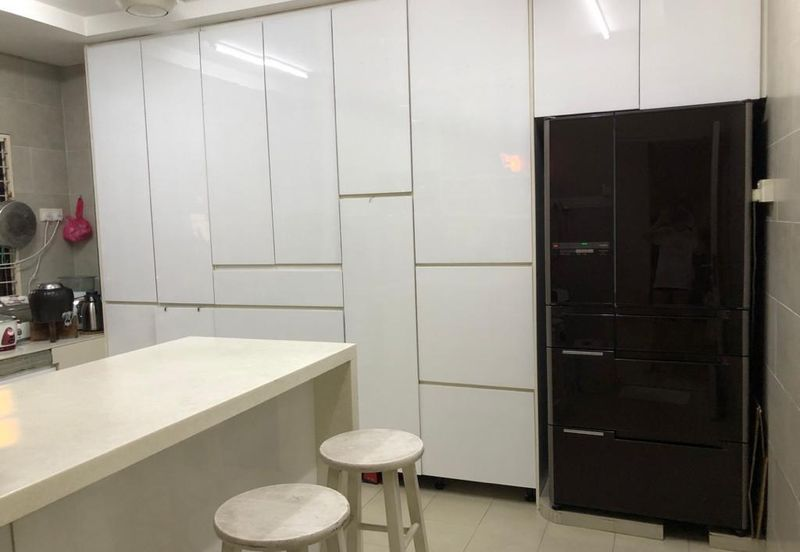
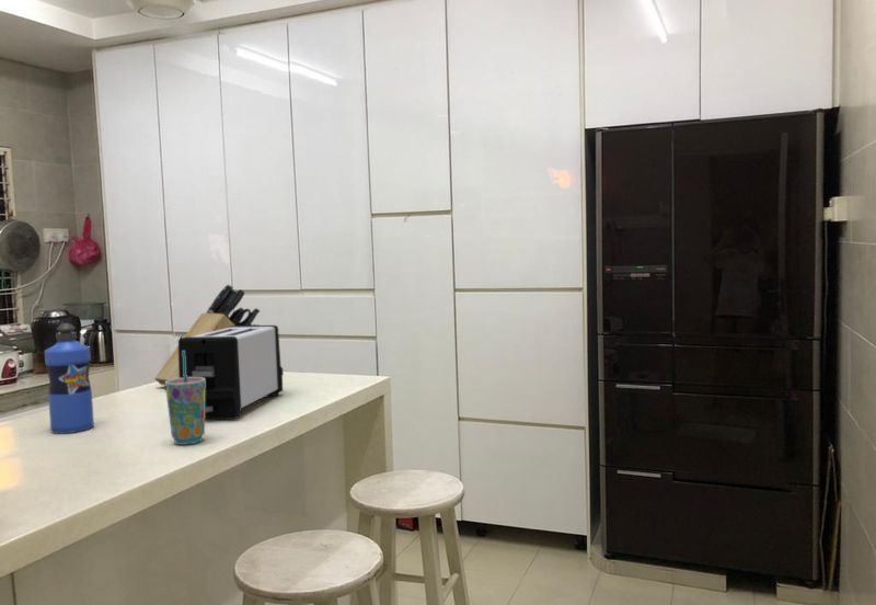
+ toaster [177,324,285,420]
+ knife block [153,283,261,386]
+ cup [164,351,206,446]
+ water bottle [44,322,95,434]
